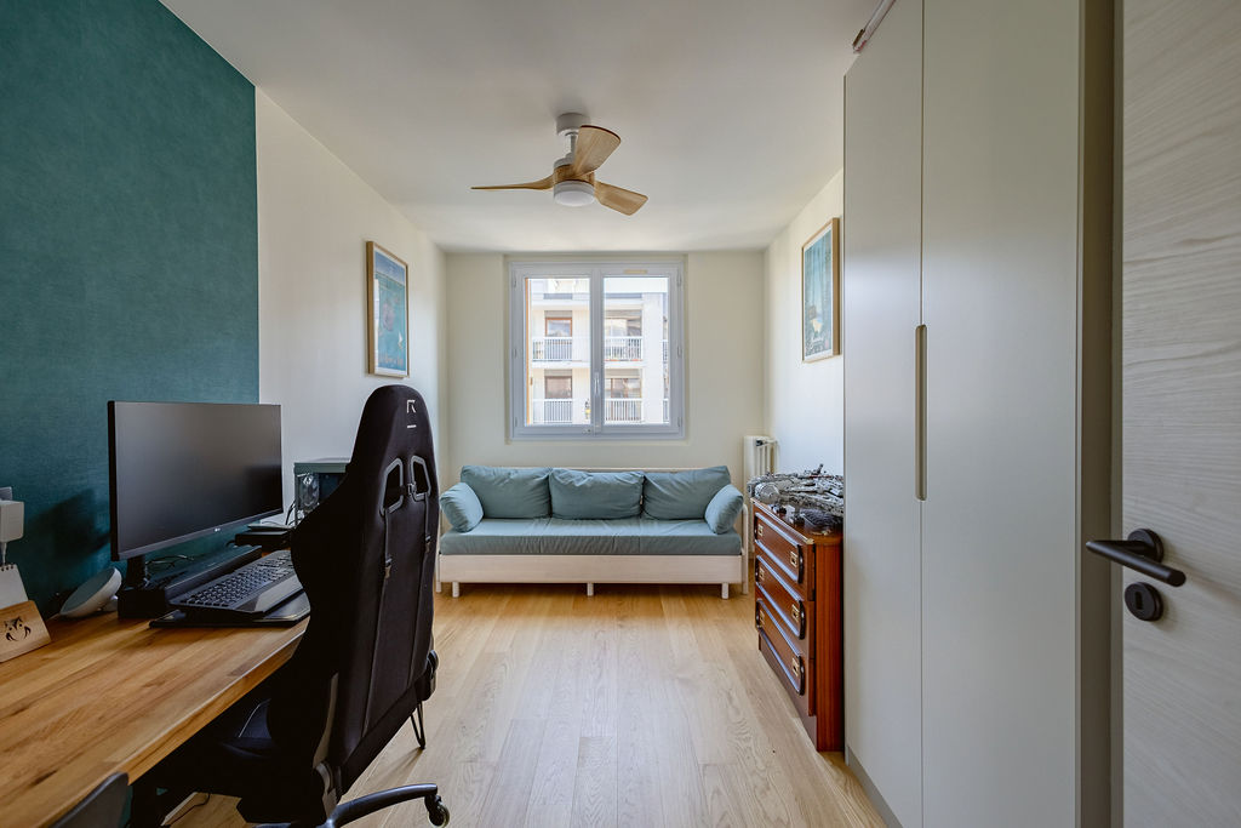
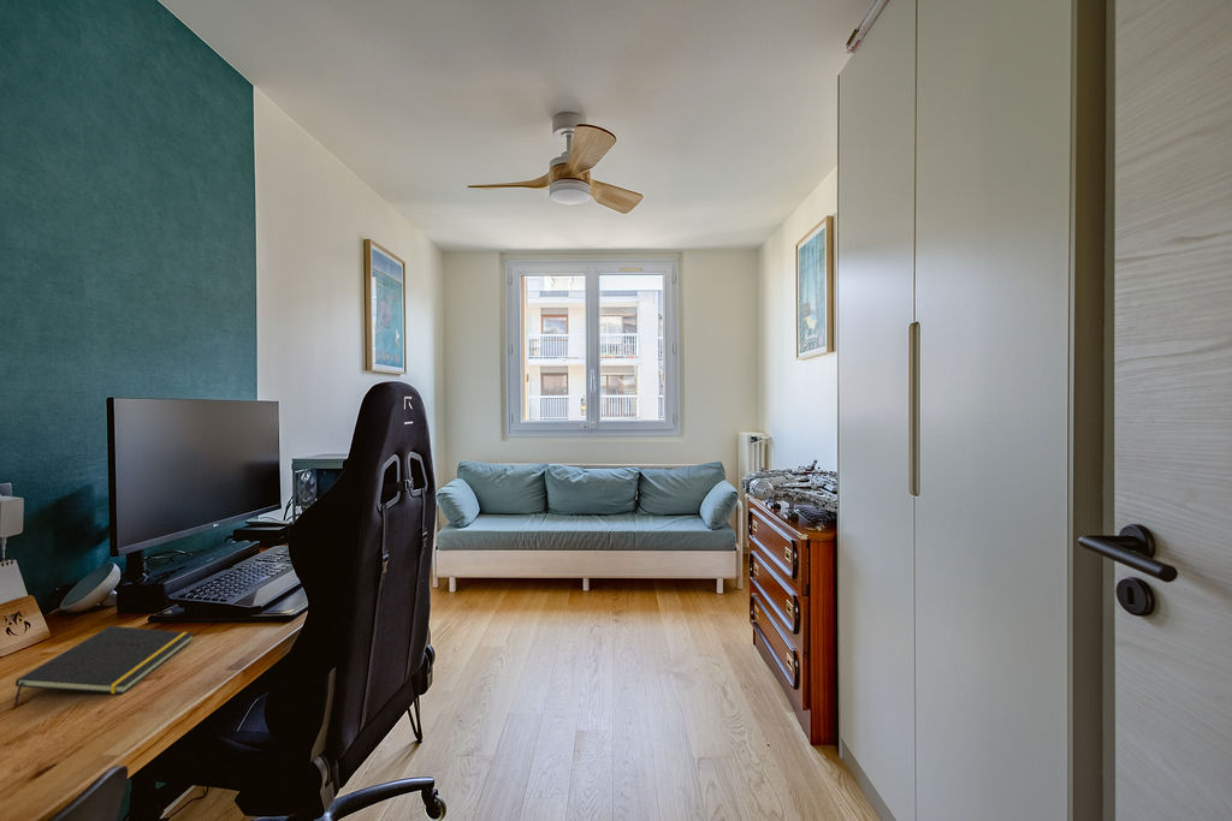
+ notepad [13,625,196,707]
